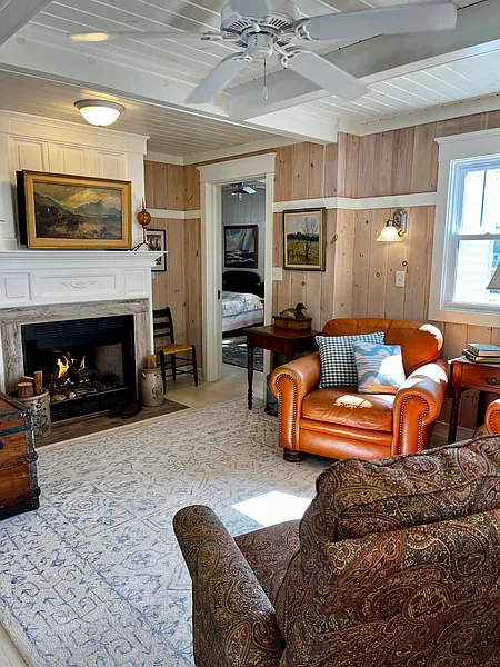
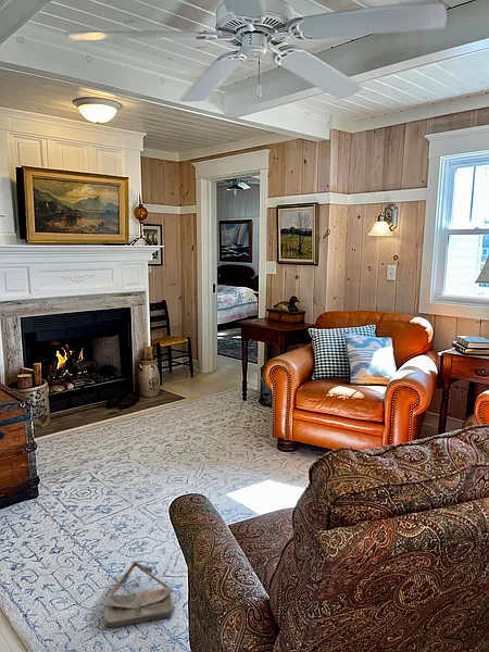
+ bag [103,561,175,629]
